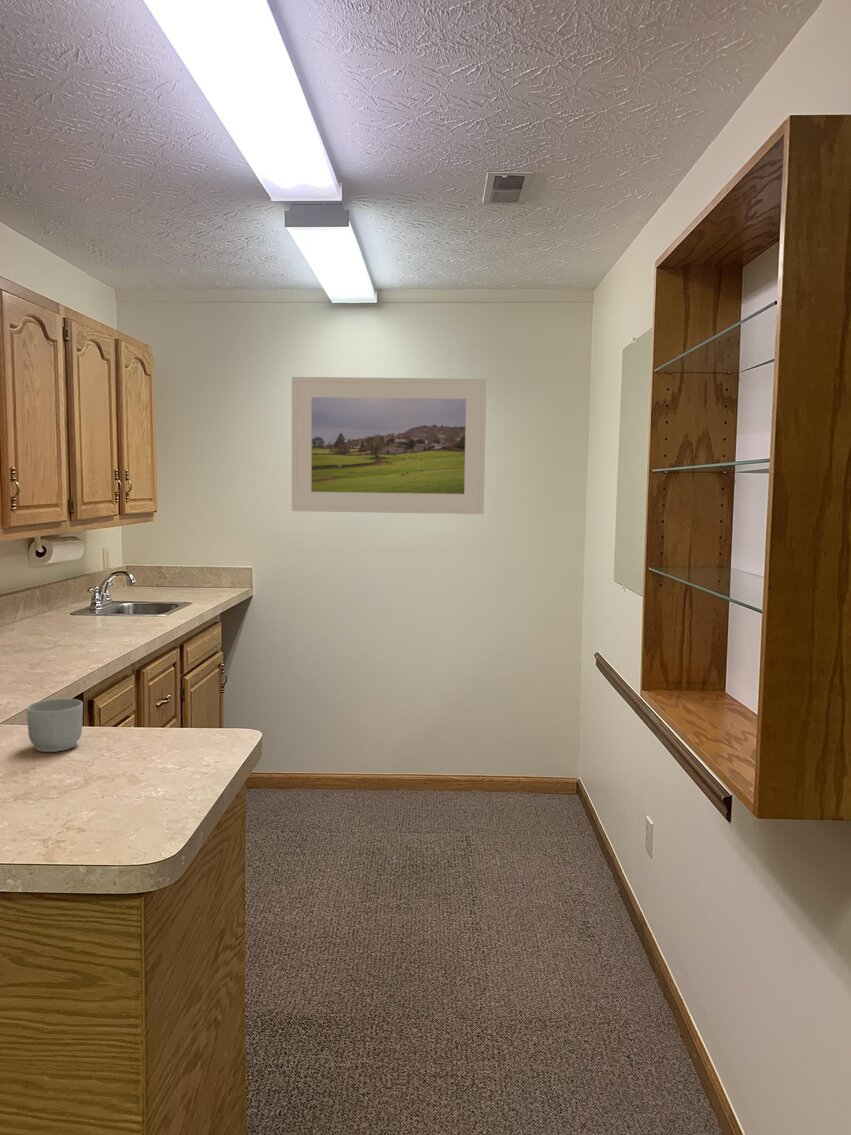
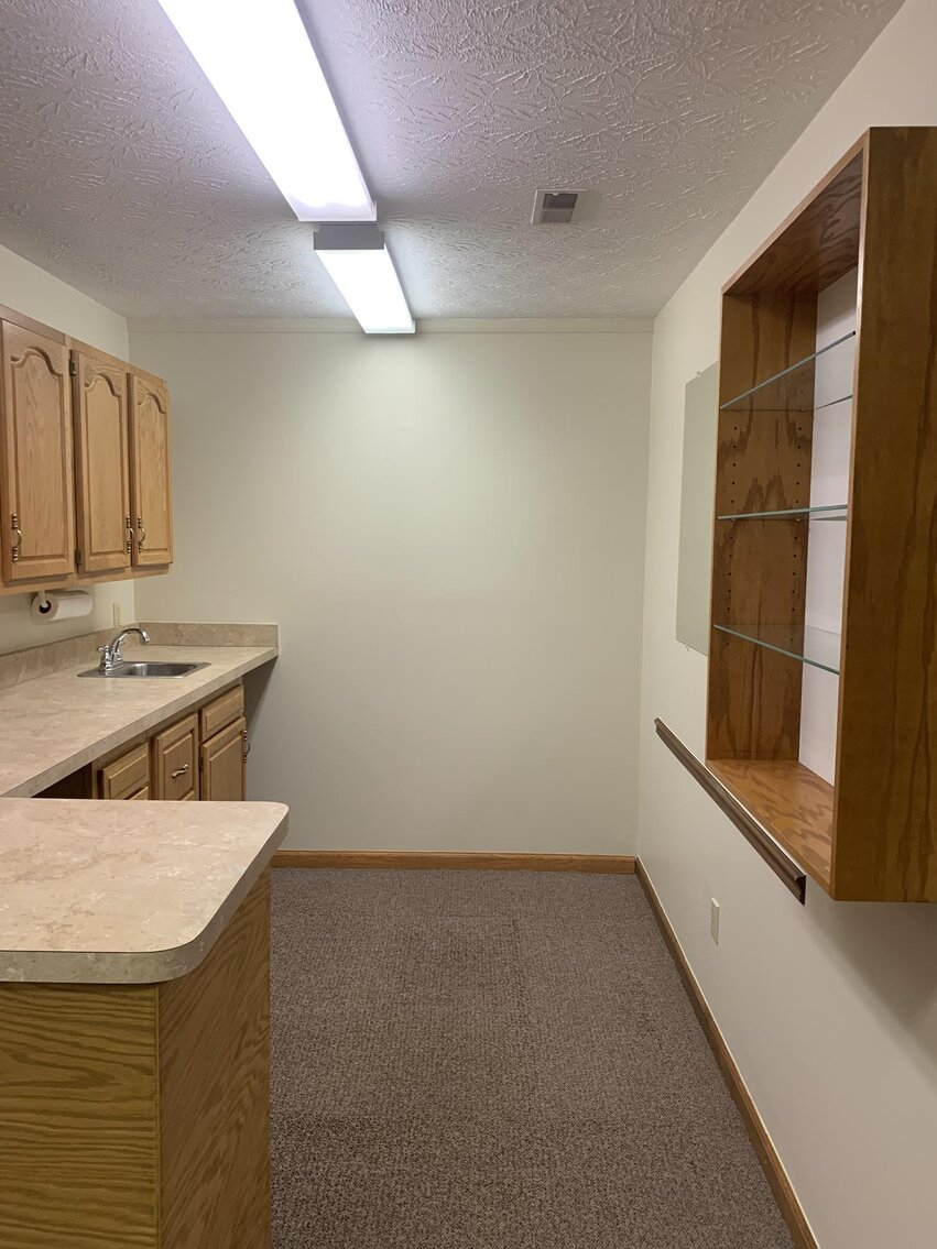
- mug [26,698,84,753]
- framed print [291,376,487,515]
